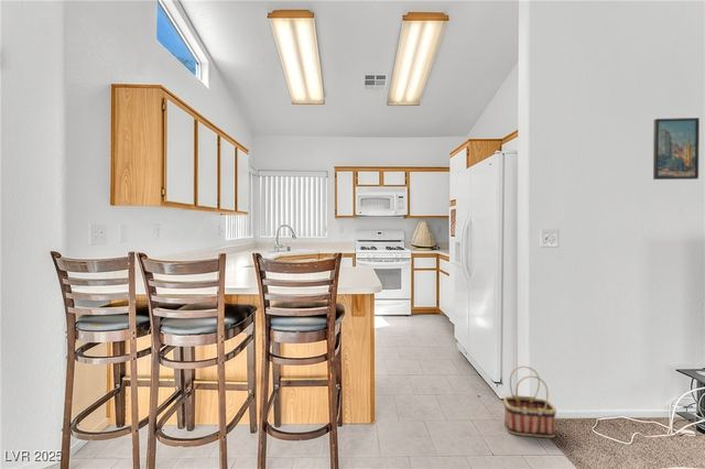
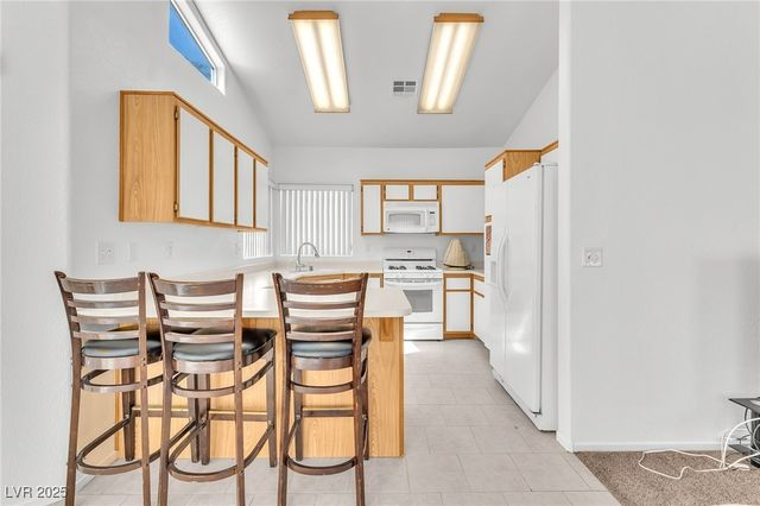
- basket [502,366,557,438]
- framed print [652,117,701,181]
